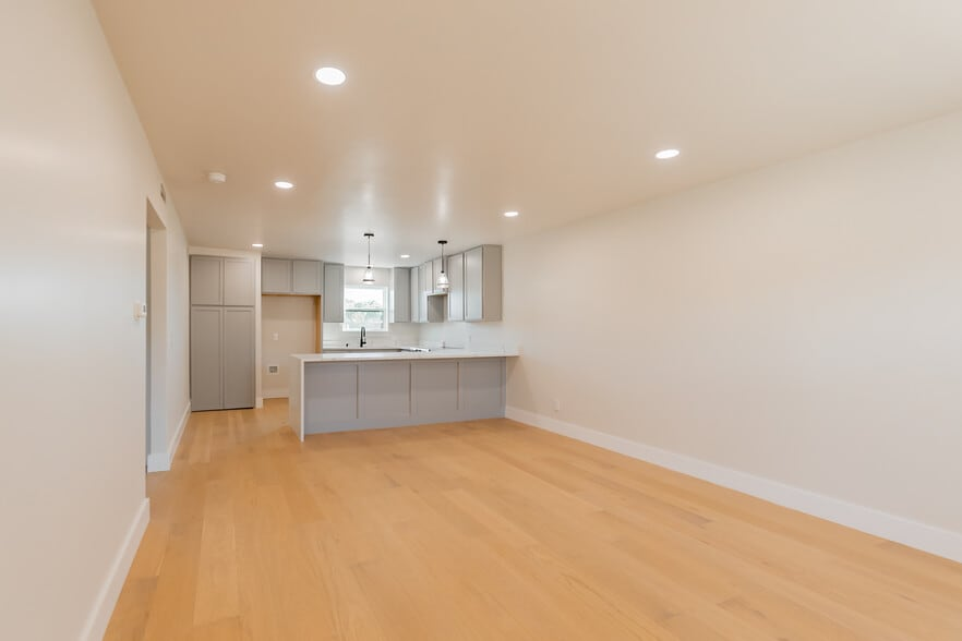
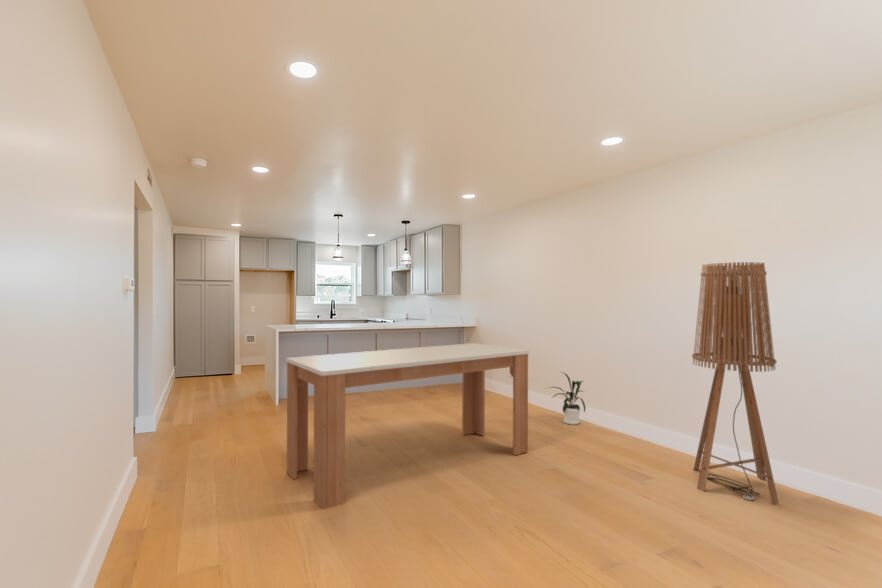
+ floor lamp [691,261,780,506]
+ dining table [285,342,530,510]
+ house plant [542,371,587,426]
